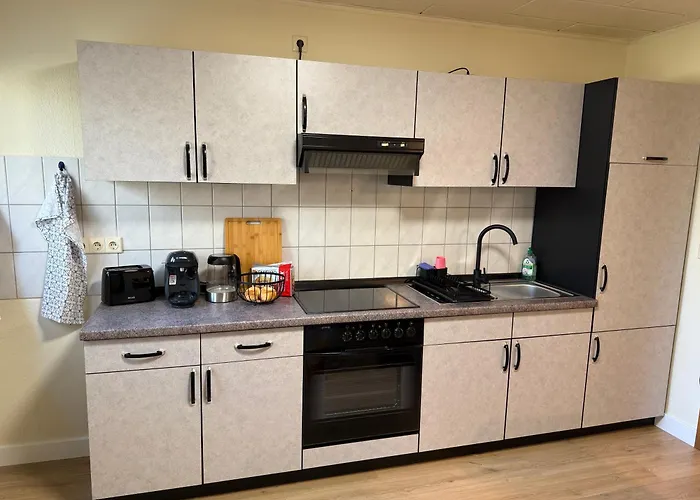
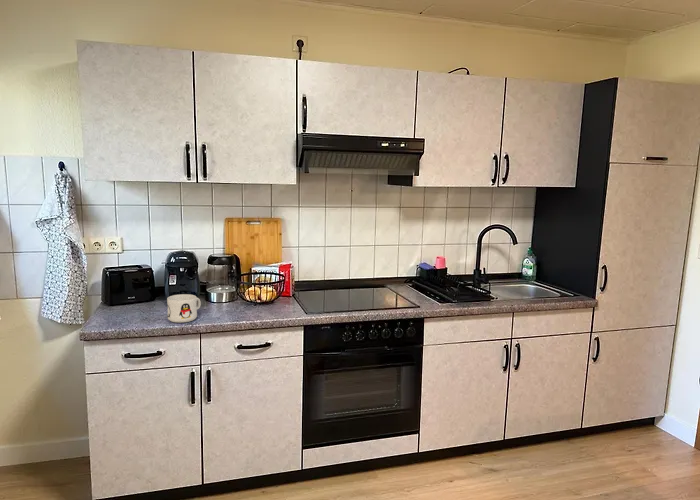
+ mug [166,293,202,324]
